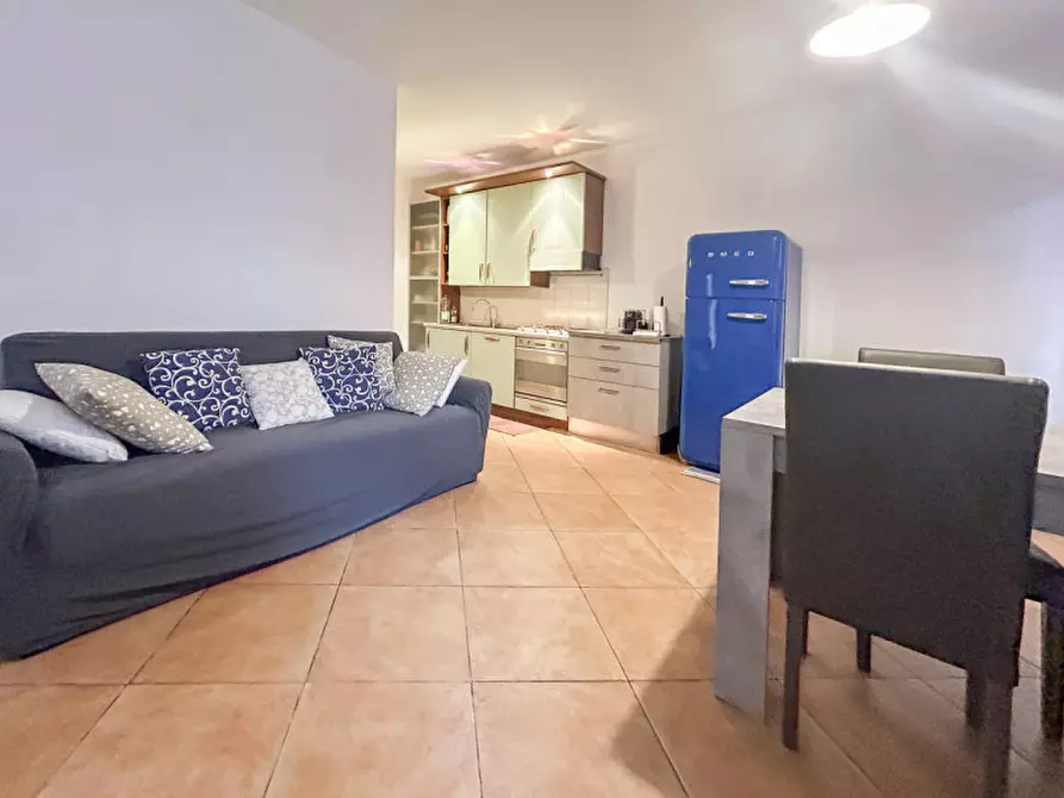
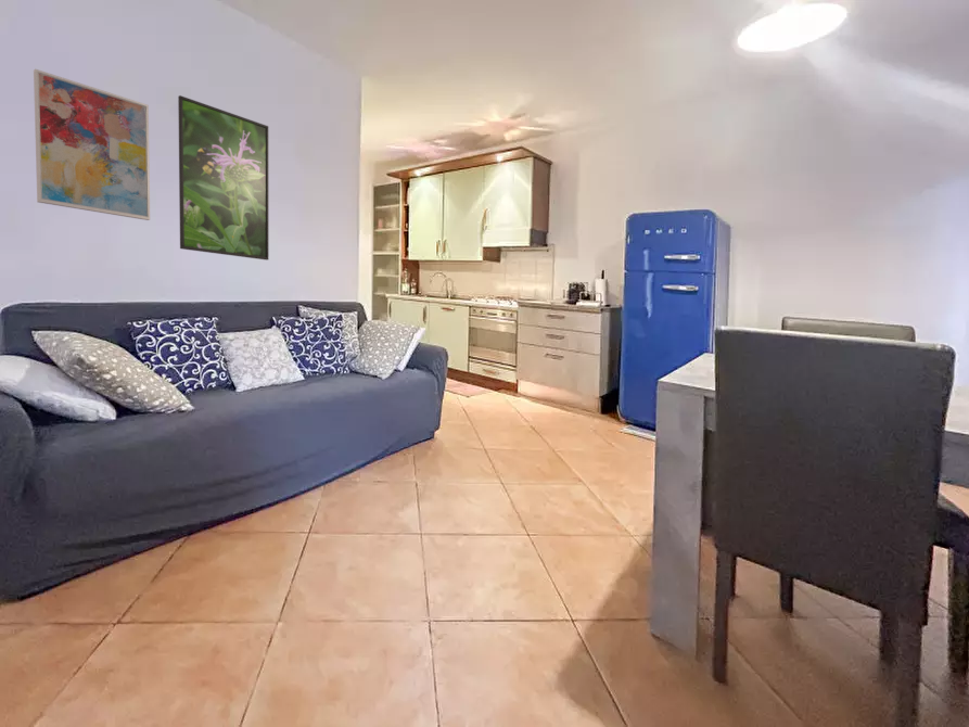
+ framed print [177,94,270,262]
+ wall art [33,67,151,221]
